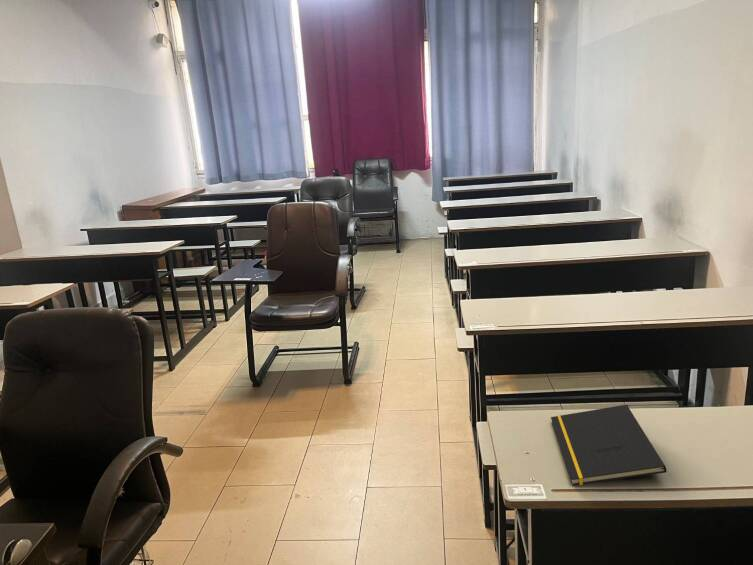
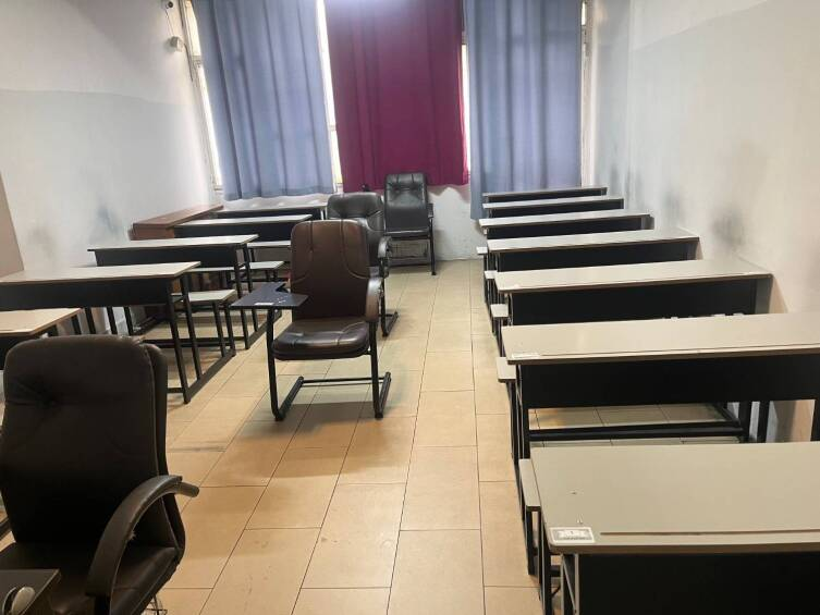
- notepad [550,404,667,487]
